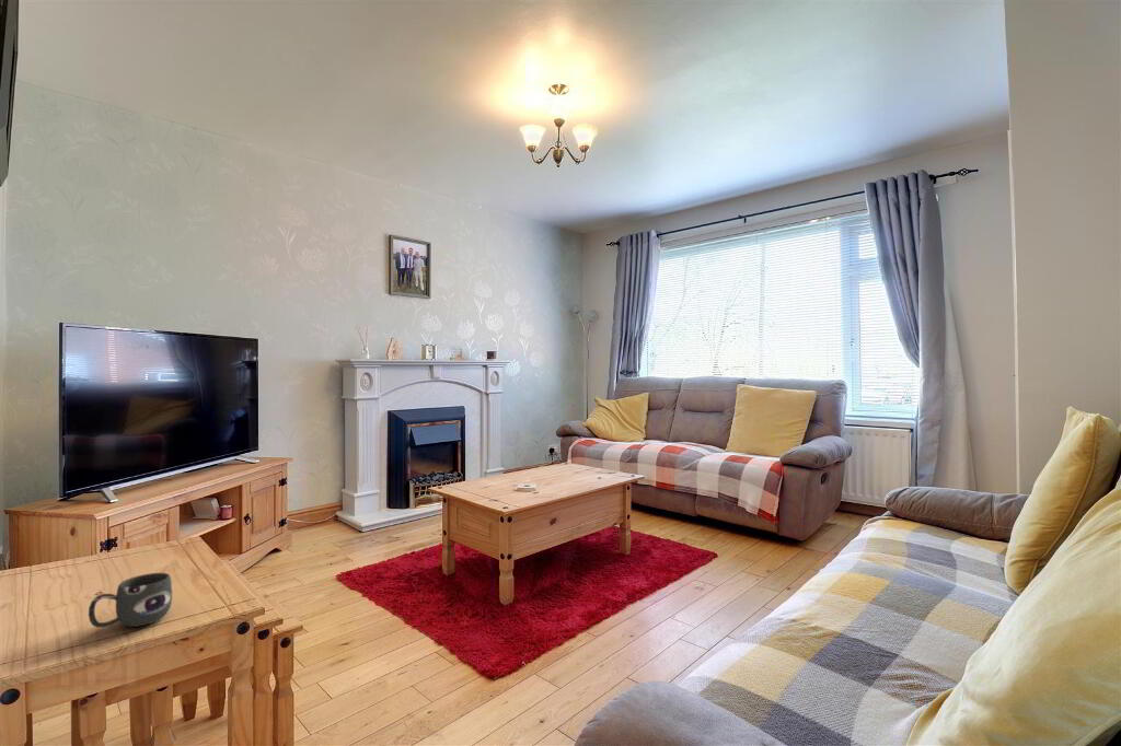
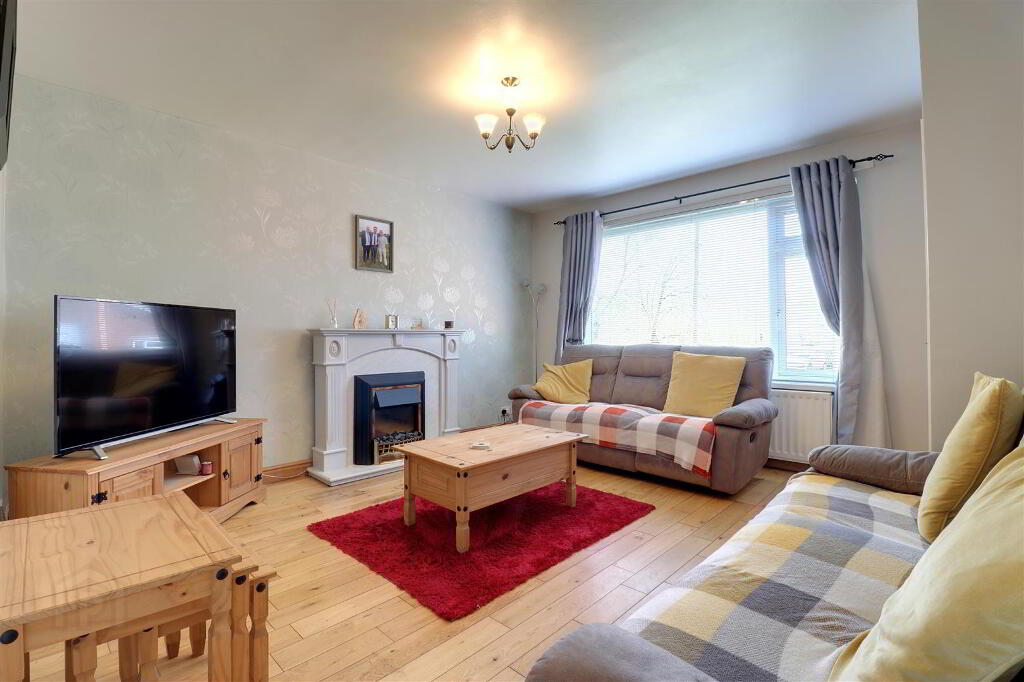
- mug [88,572,173,629]
